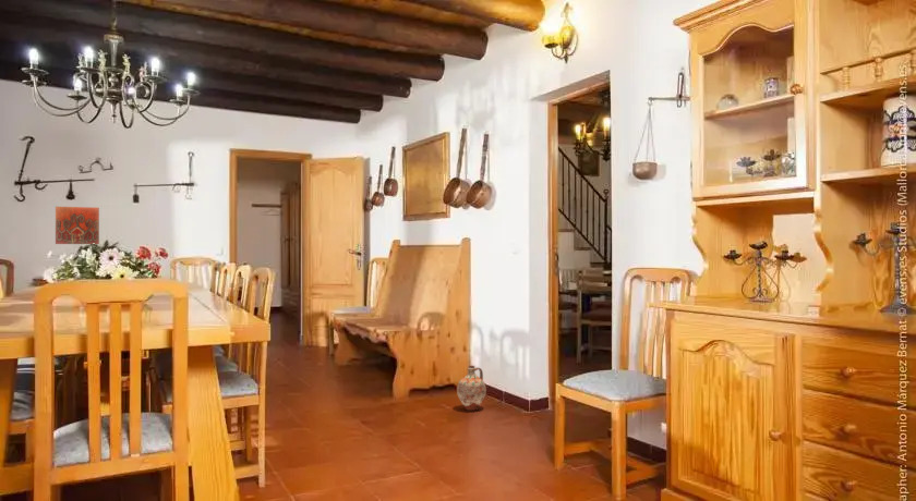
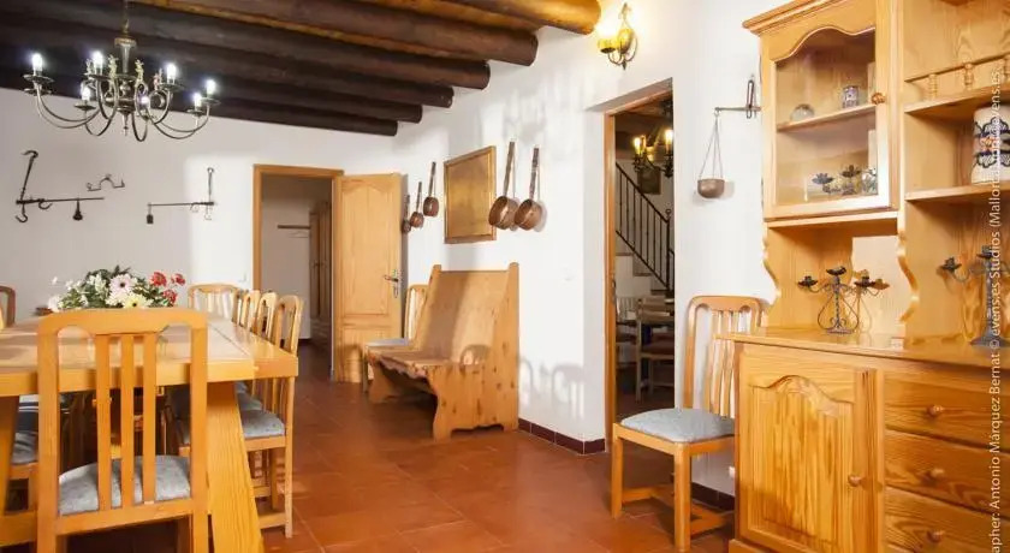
- decorative tile [55,206,100,245]
- ceramic jug [456,365,487,412]
